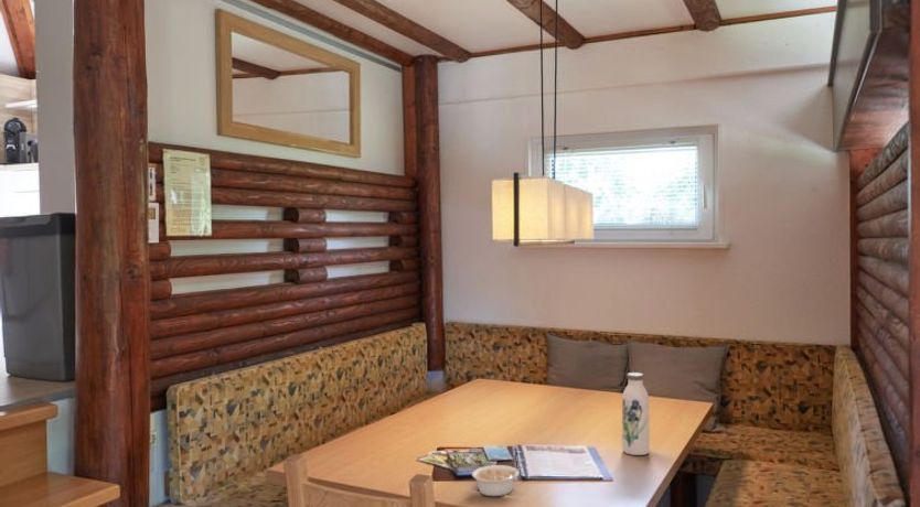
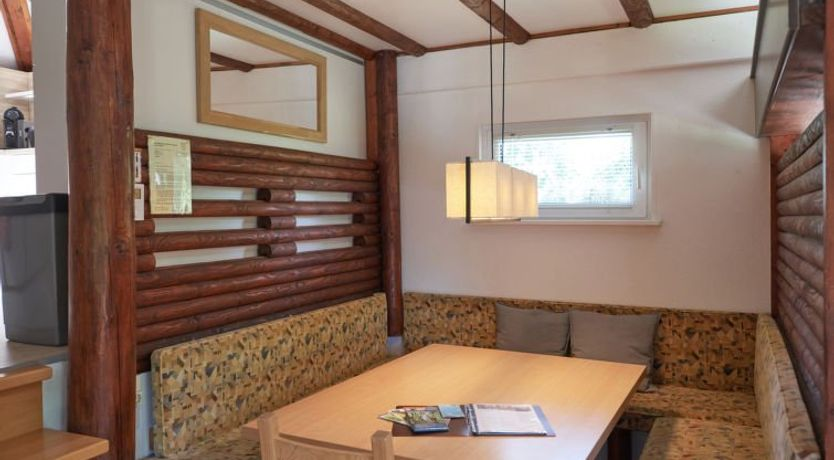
- water bottle [621,371,651,456]
- legume [471,464,528,497]
